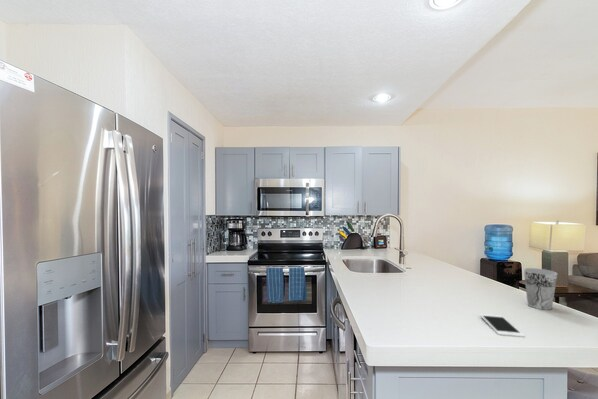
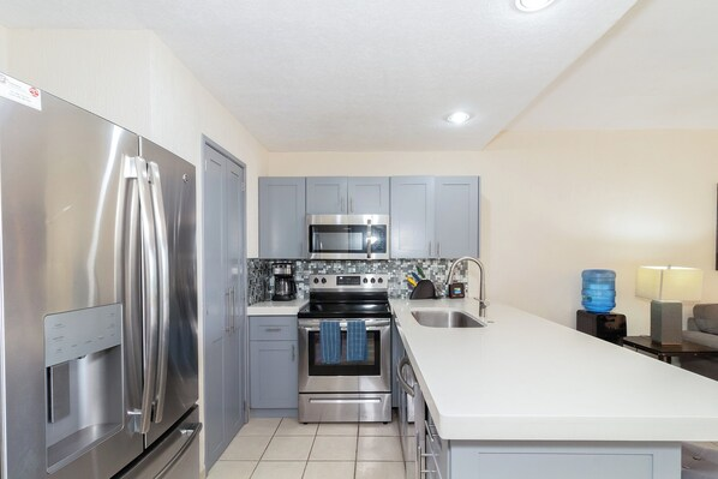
- cell phone [479,313,526,338]
- cup [523,267,558,311]
